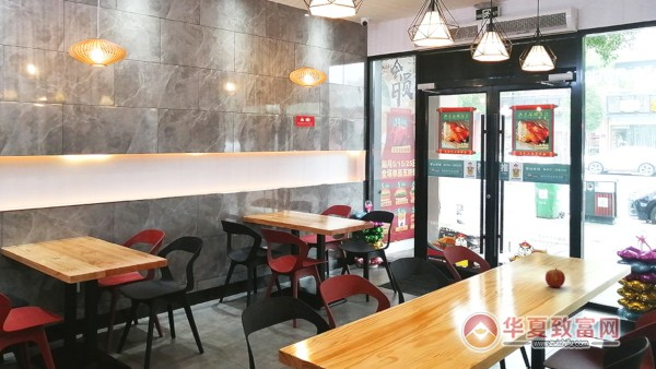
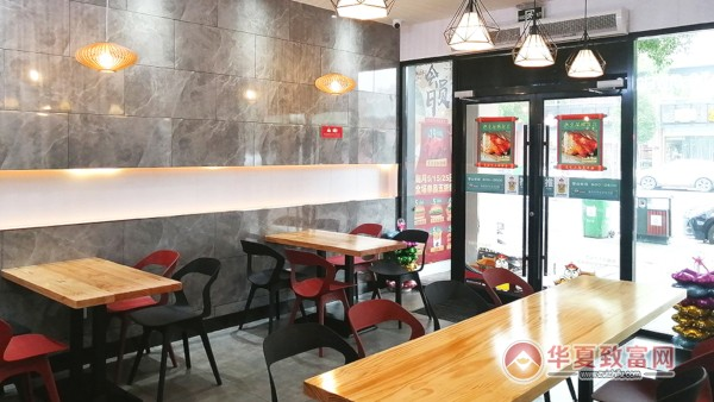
- apple [544,267,566,288]
